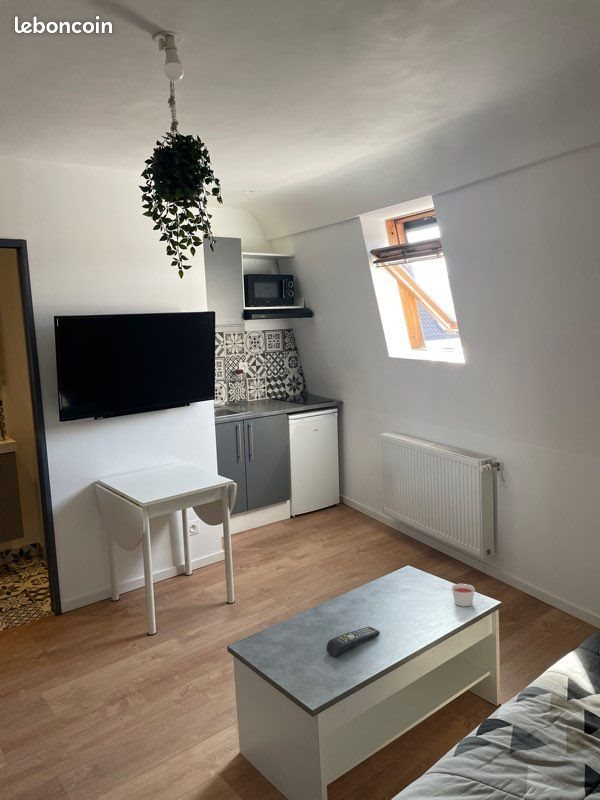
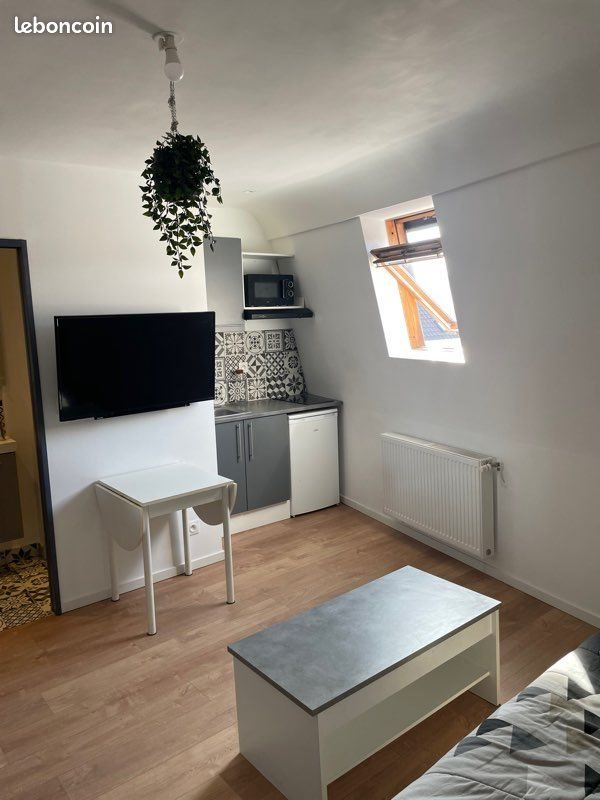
- candle [451,583,476,607]
- remote control [326,626,381,657]
